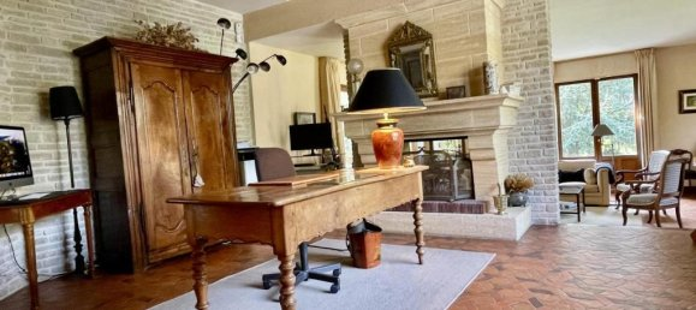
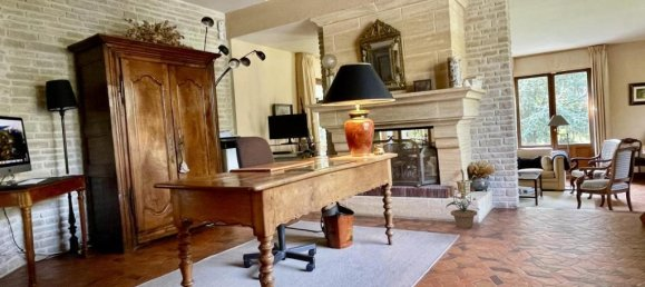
+ potted plant [444,185,480,229]
